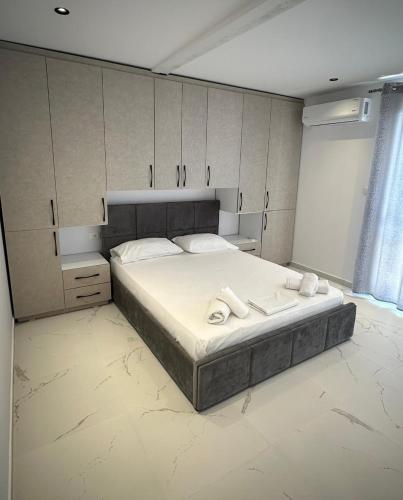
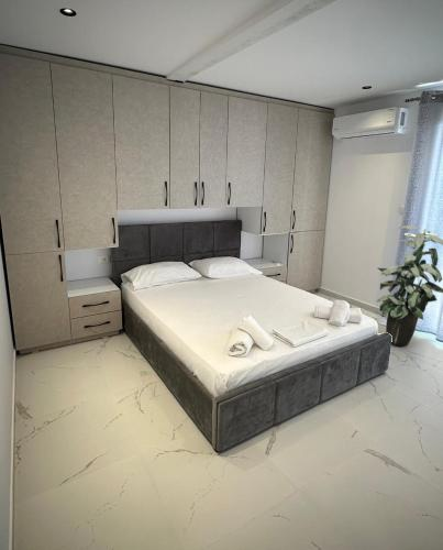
+ indoor plant [376,224,443,346]
